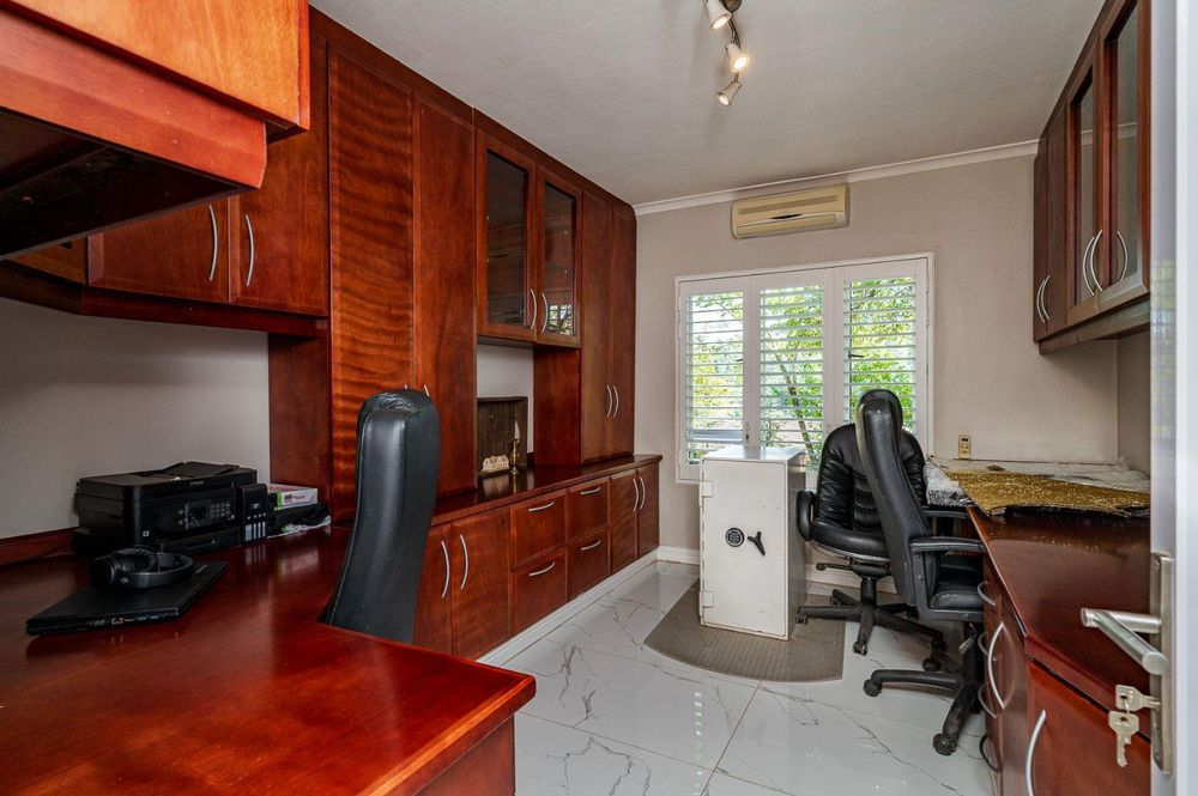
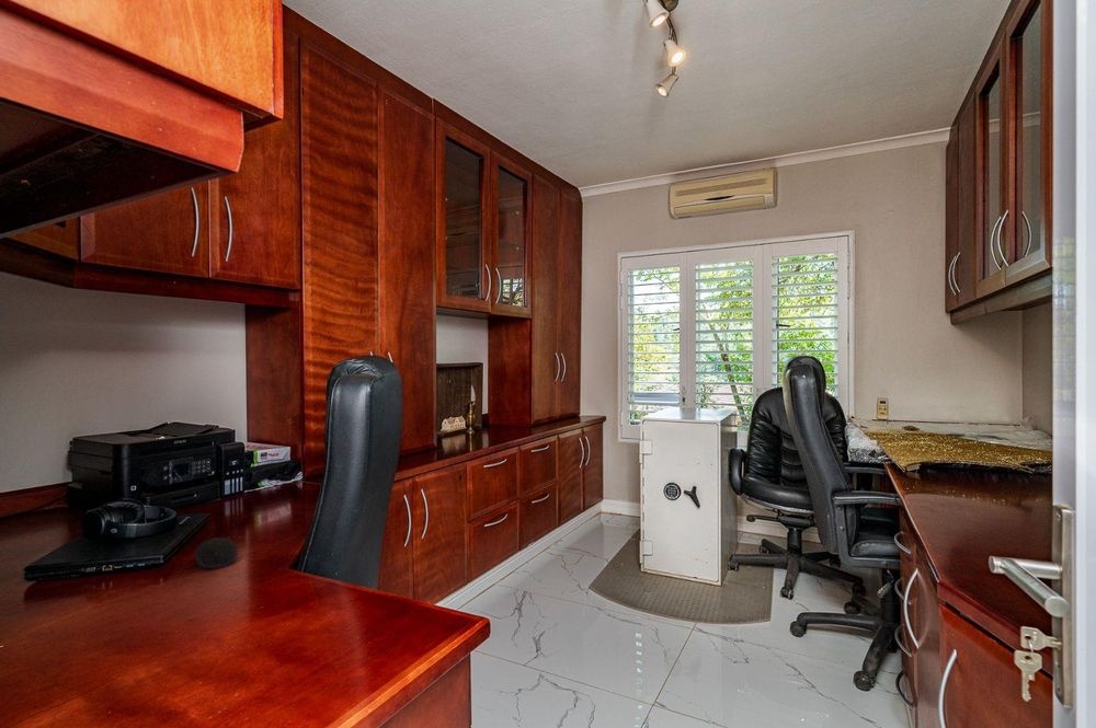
+ computer mouse [194,536,238,570]
